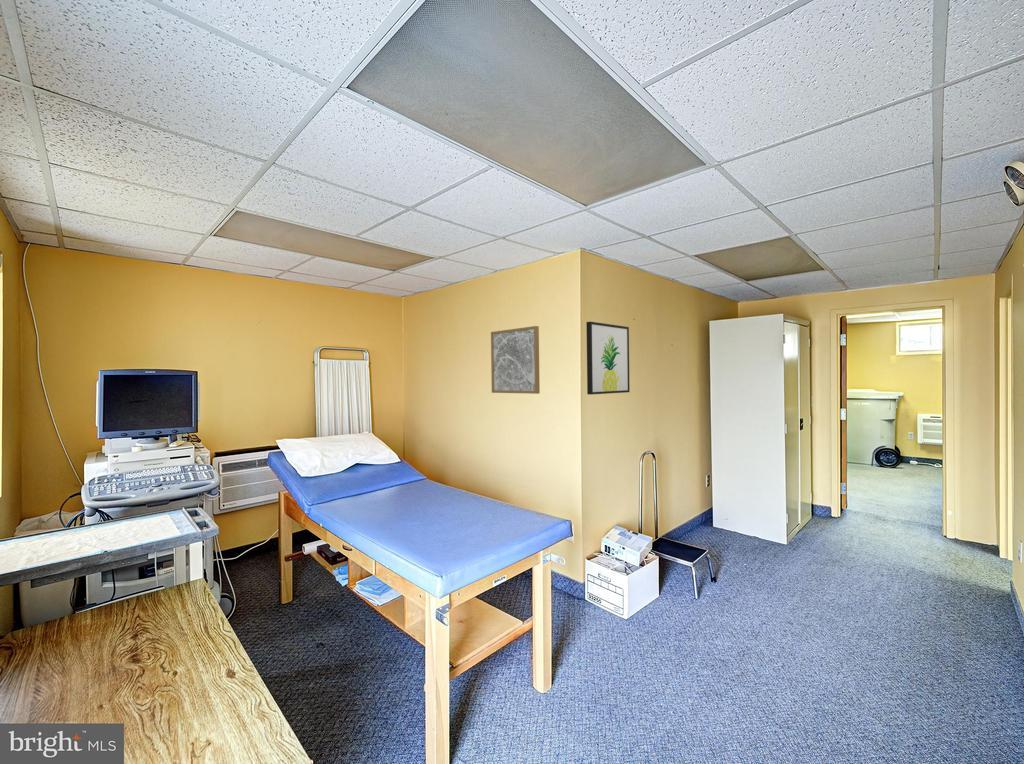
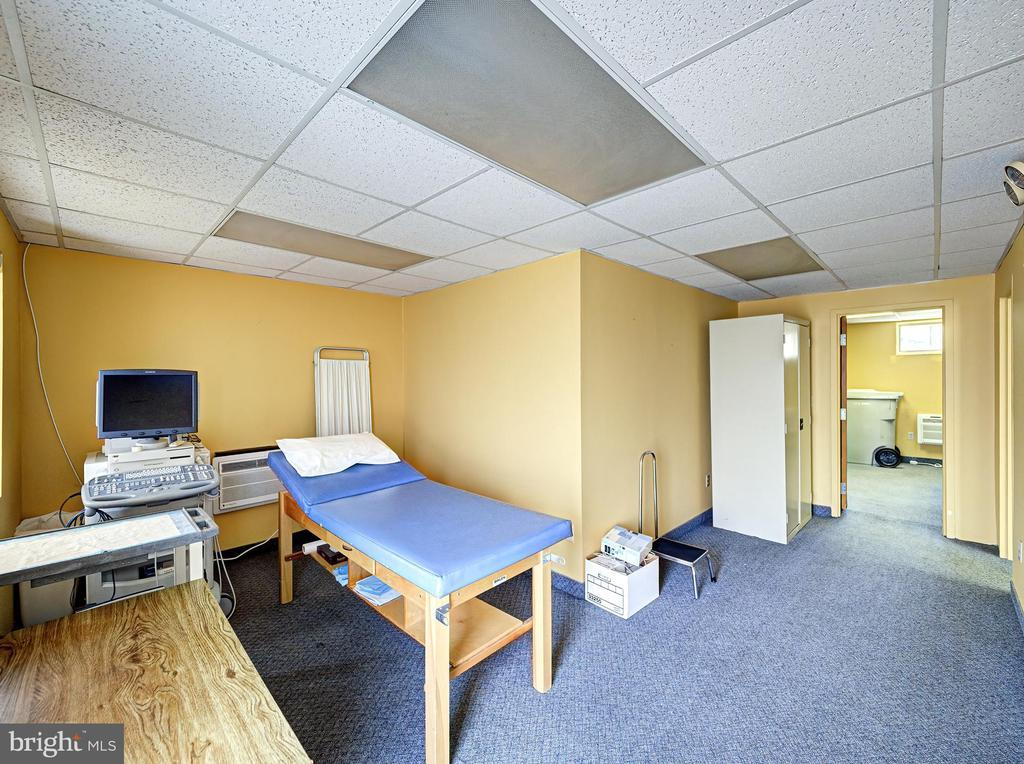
- wall art [490,325,541,395]
- wall art [585,321,631,395]
